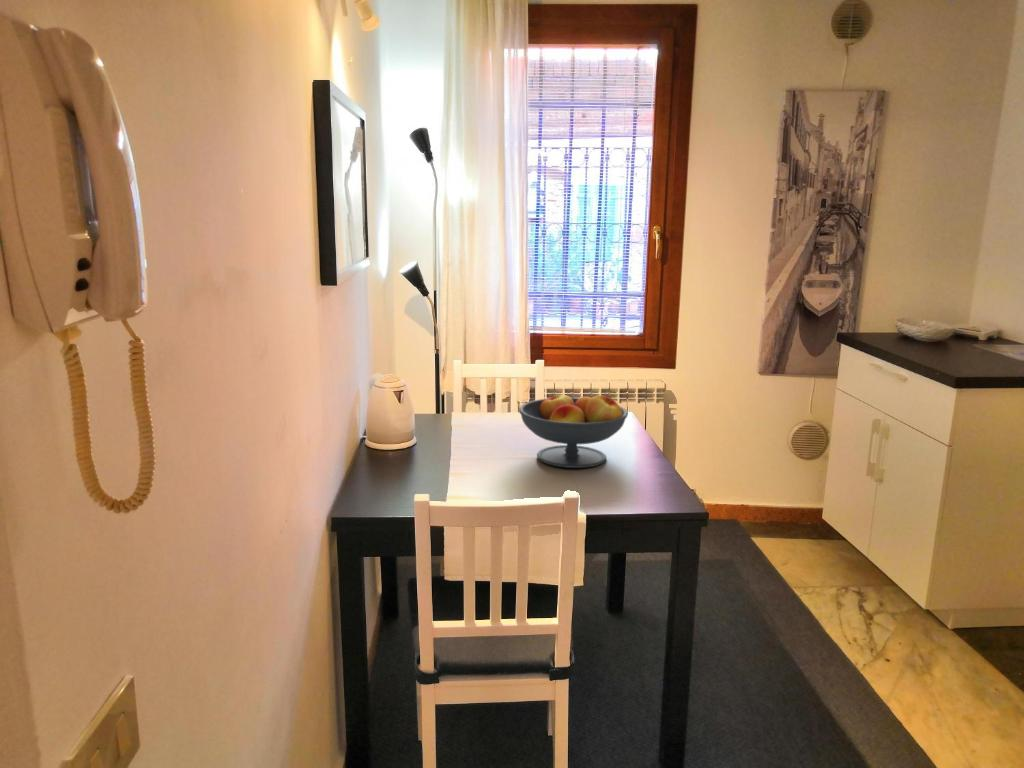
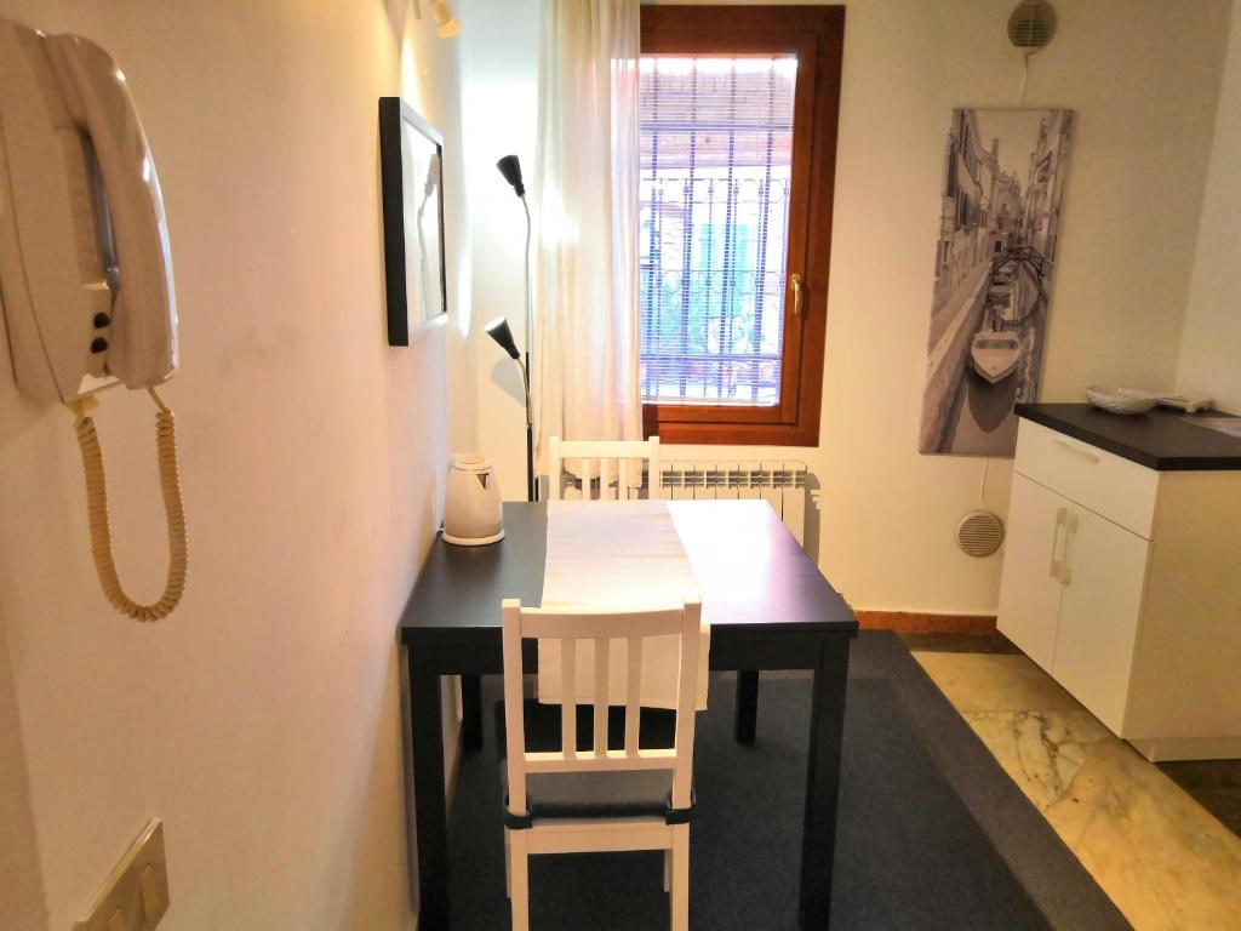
- fruit bowl [518,392,629,469]
